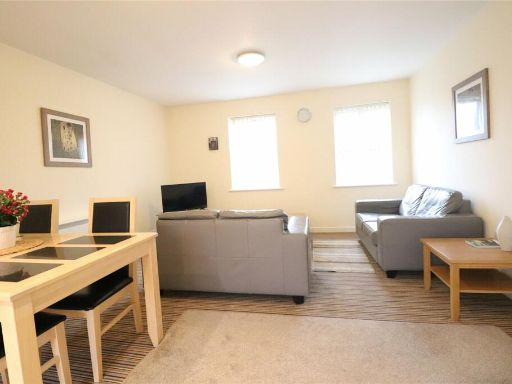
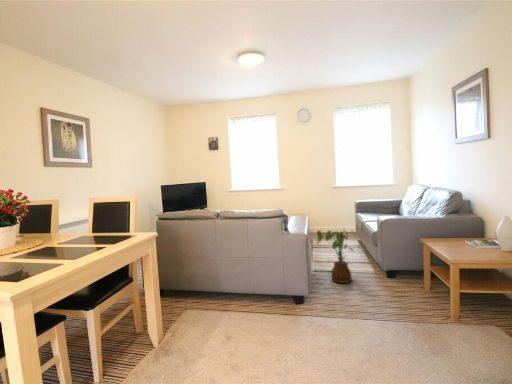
+ house plant [316,227,359,284]
